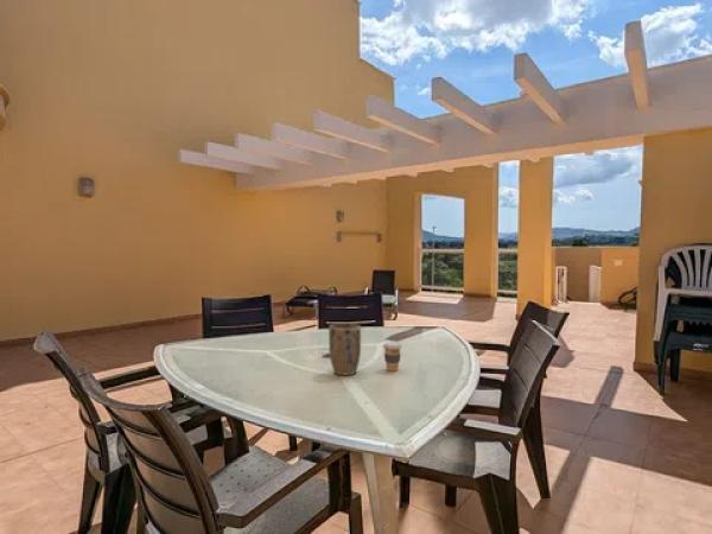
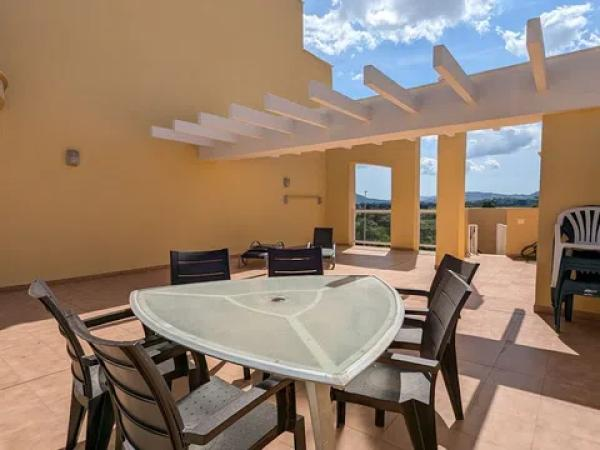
- plant pot [328,323,362,376]
- coffee cup [382,341,403,371]
